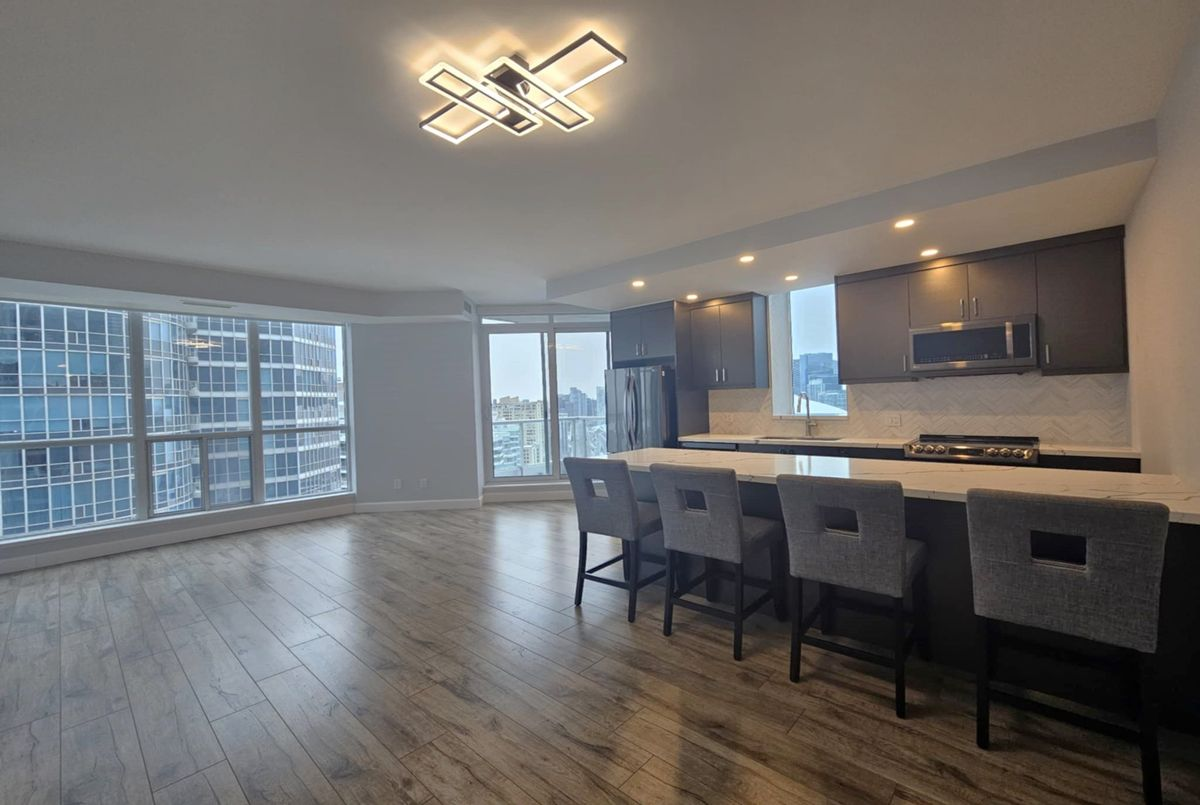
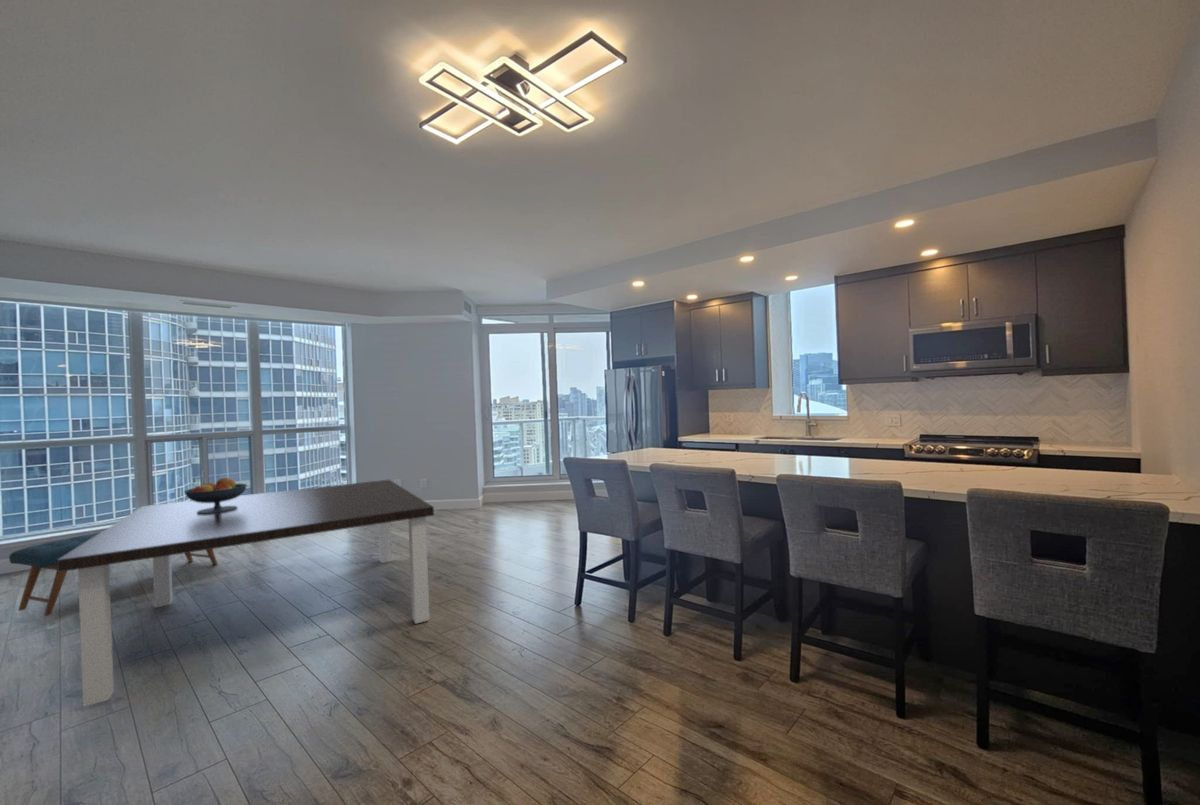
+ bench [8,531,219,617]
+ dining table [58,479,435,707]
+ fruit bowl [183,477,248,514]
